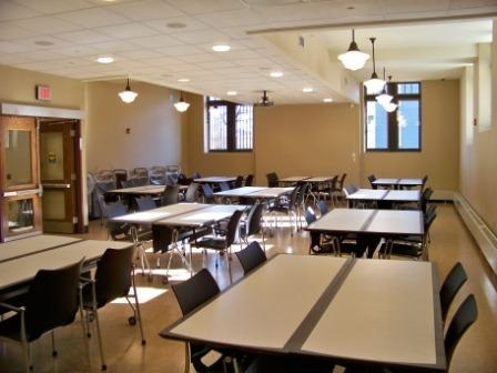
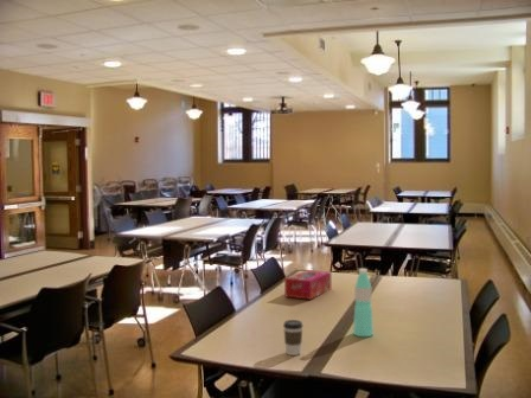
+ coffee cup [282,319,305,357]
+ tissue box [283,269,332,301]
+ water bottle [352,268,375,338]
